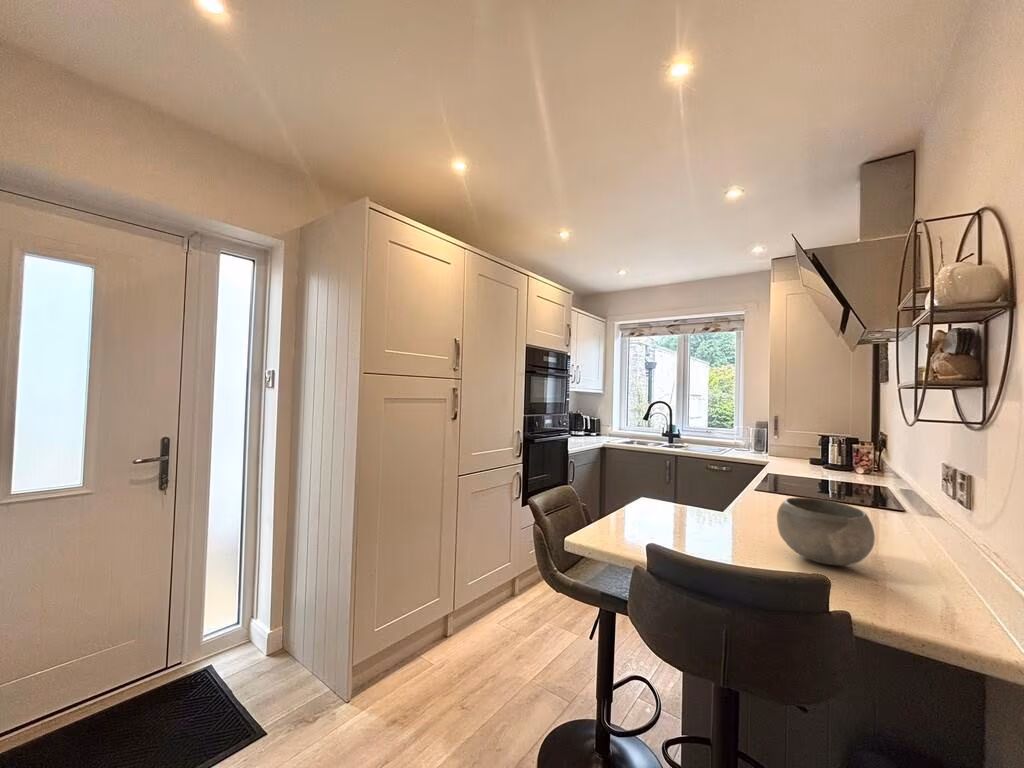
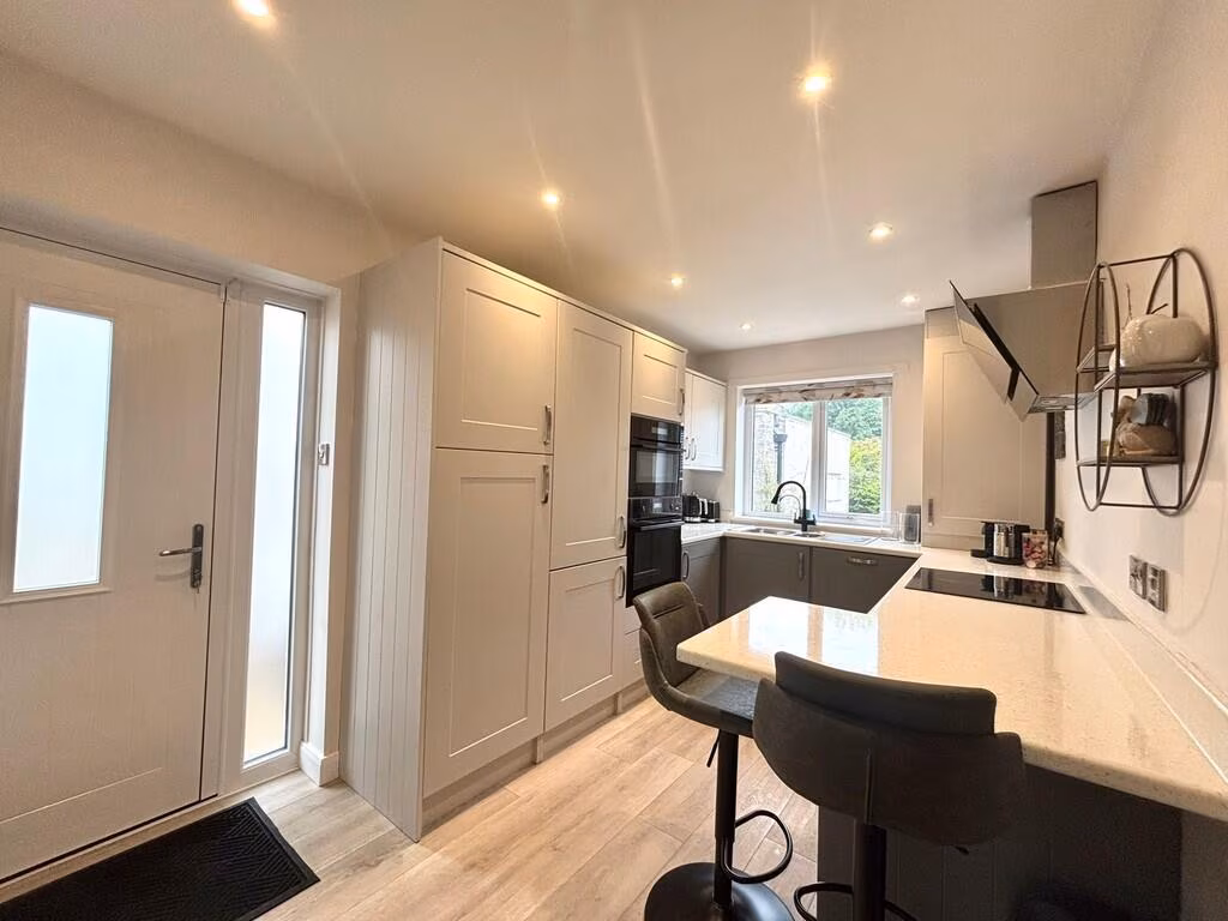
- bowl [776,496,876,566]
